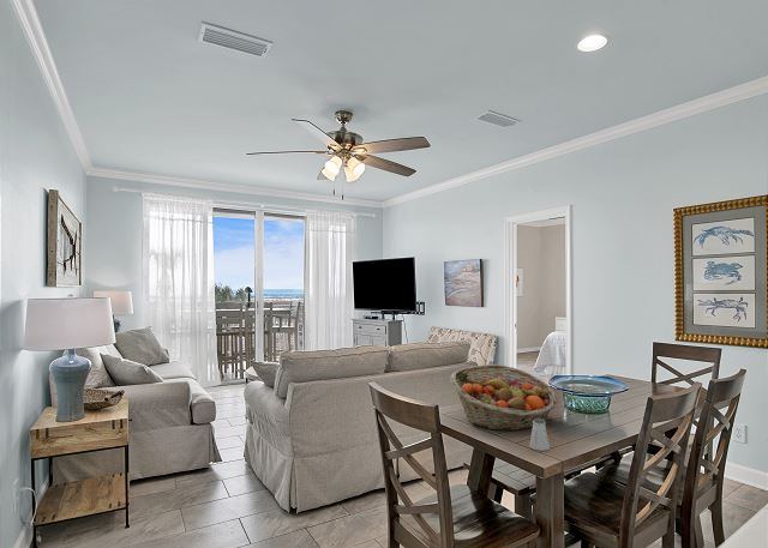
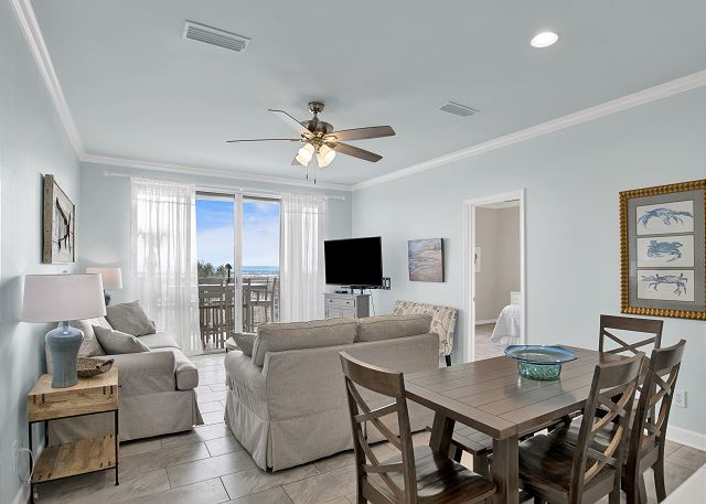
- saltshaker [528,418,551,452]
- fruit basket [449,363,559,432]
